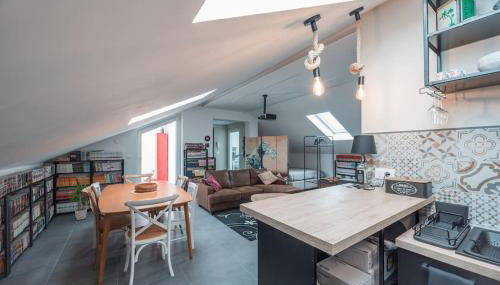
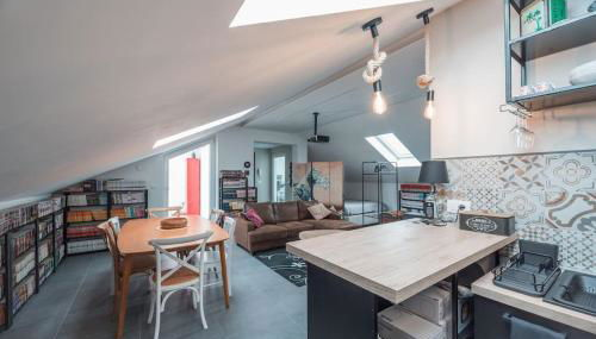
- potted plant [67,183,89,221]
